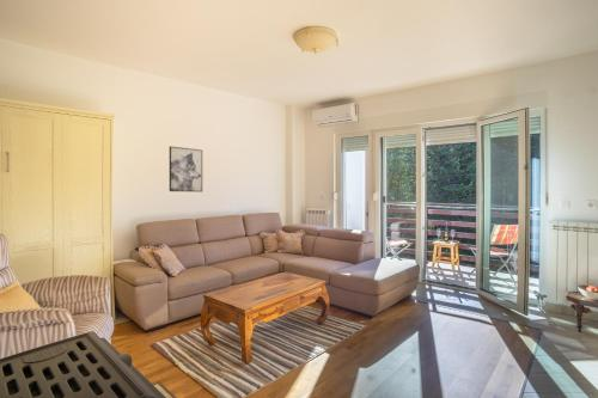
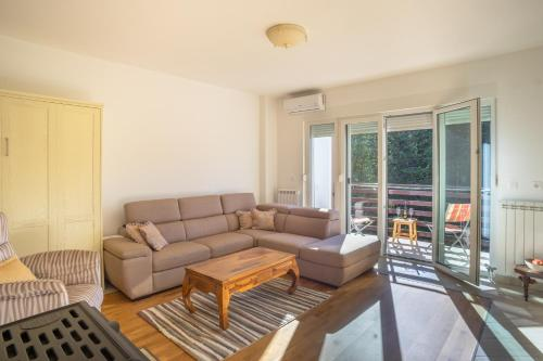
- wall art [169,146,203,192]
